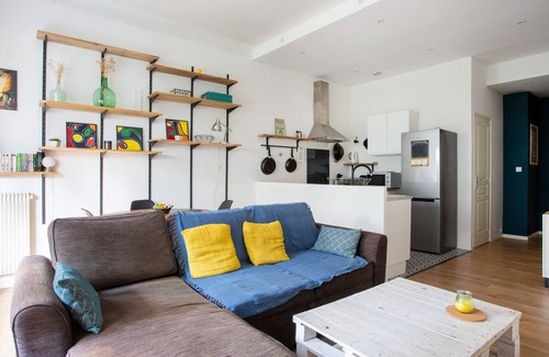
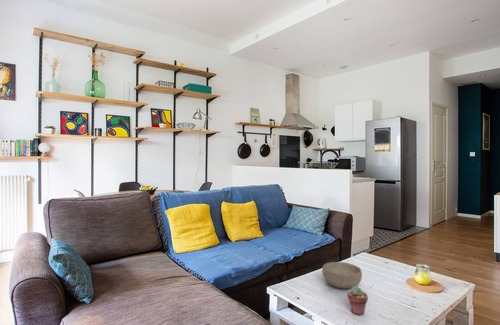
+ bowl [321,261,363,289]
+ potted succulent [347,285,369,316]
